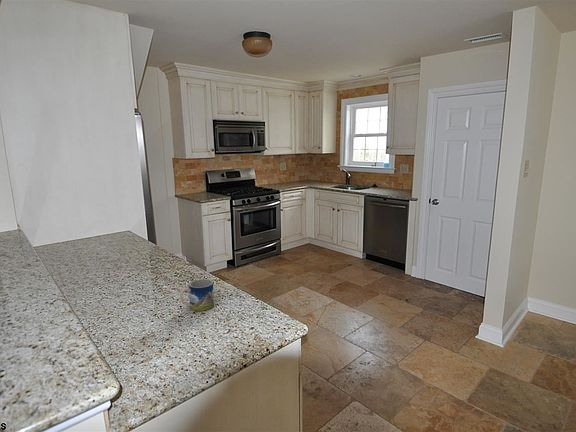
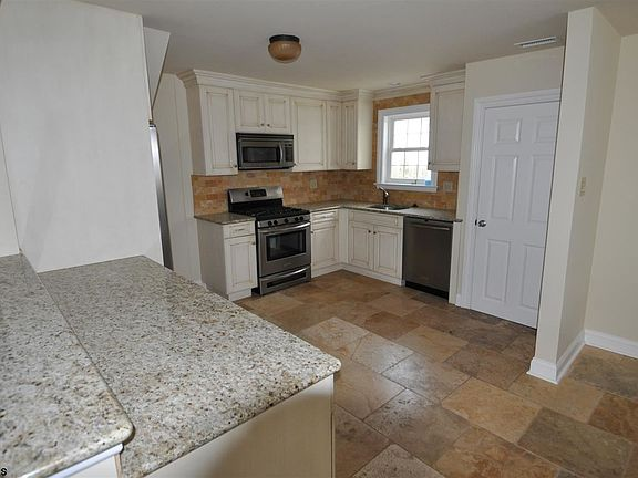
- mug [178,278,215,312]
